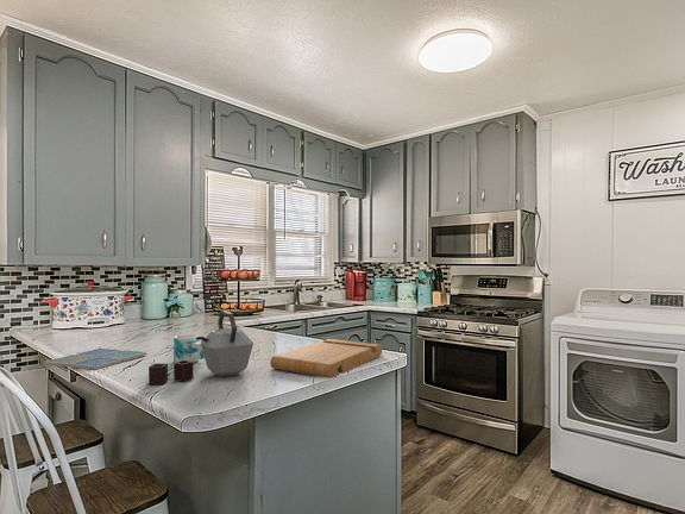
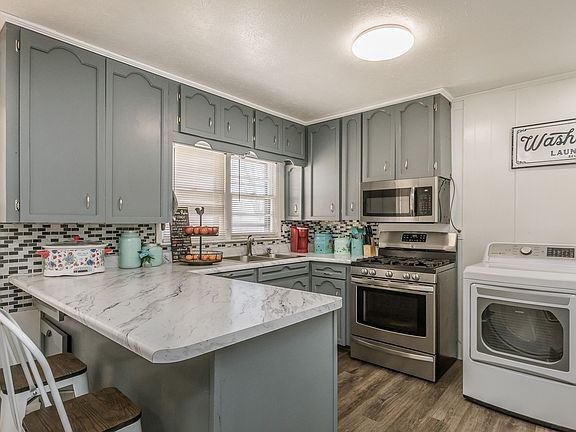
- kettle [147,309,254,386]
- mug [172,333,205,364]
- cutting board [269,338,383,380]
- drink coaster [43,347,147,371]
